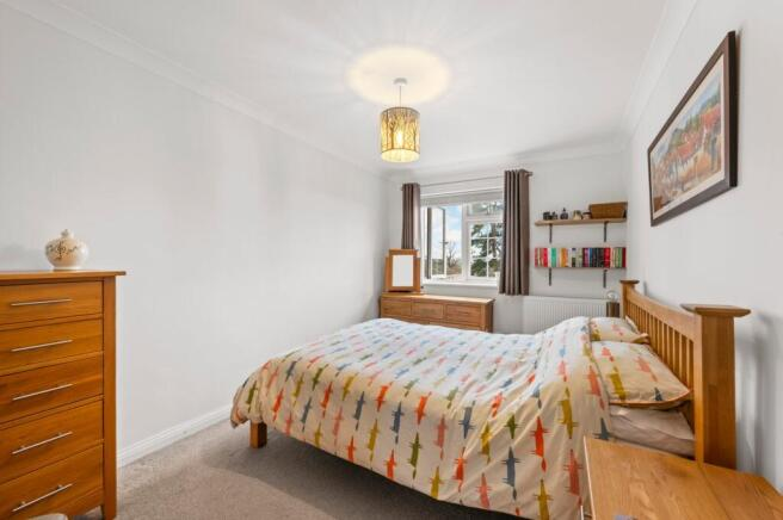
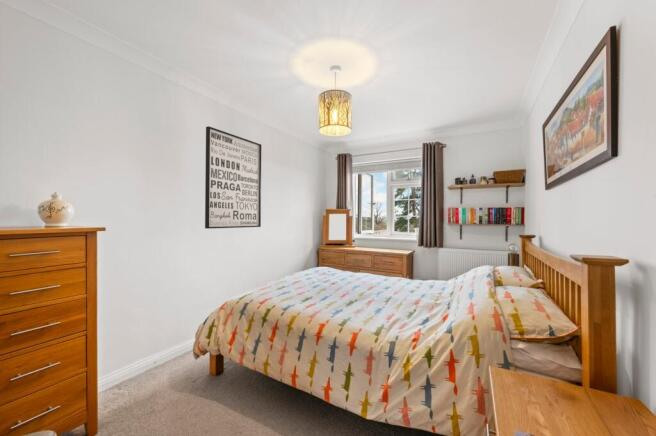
+ wall art [204,125,262,230]
